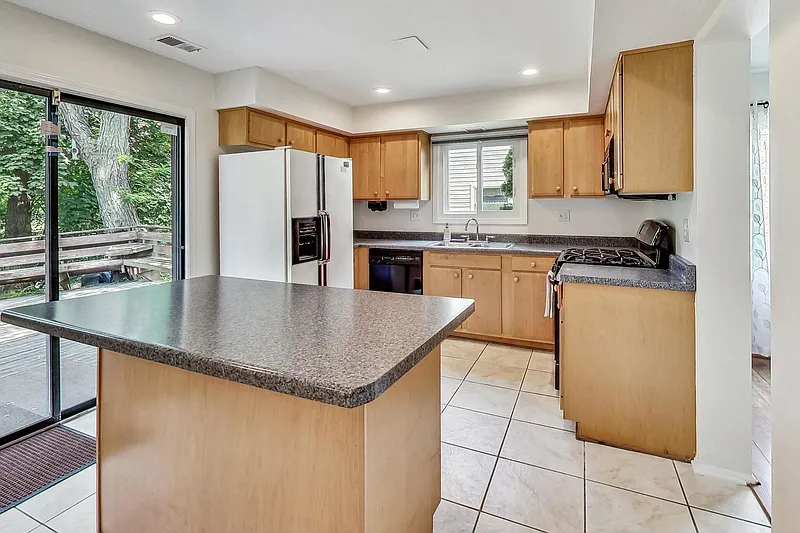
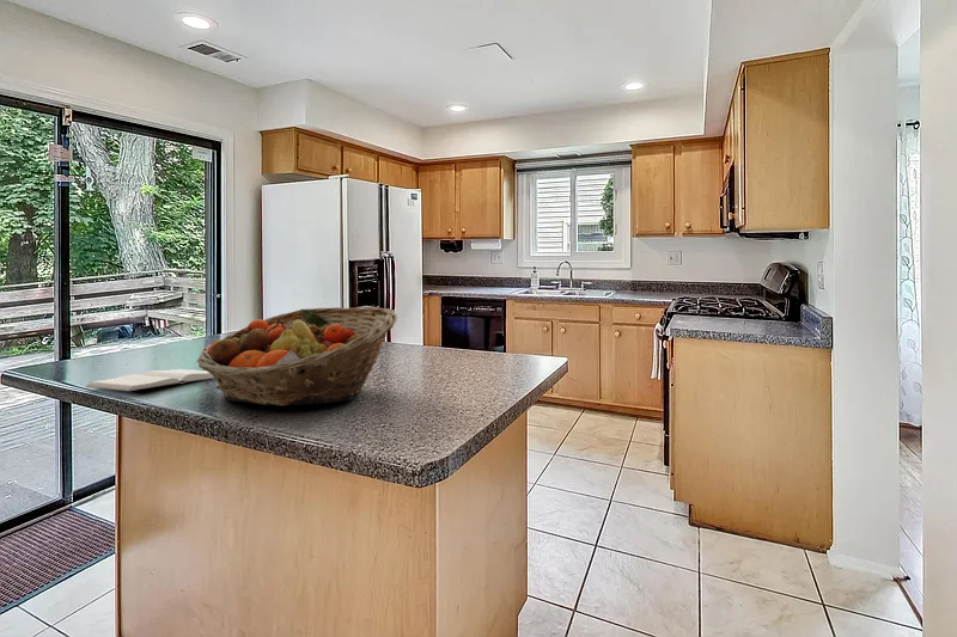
+ book [85,368,214,392]
+ fruit basket [196,306,398,408]
